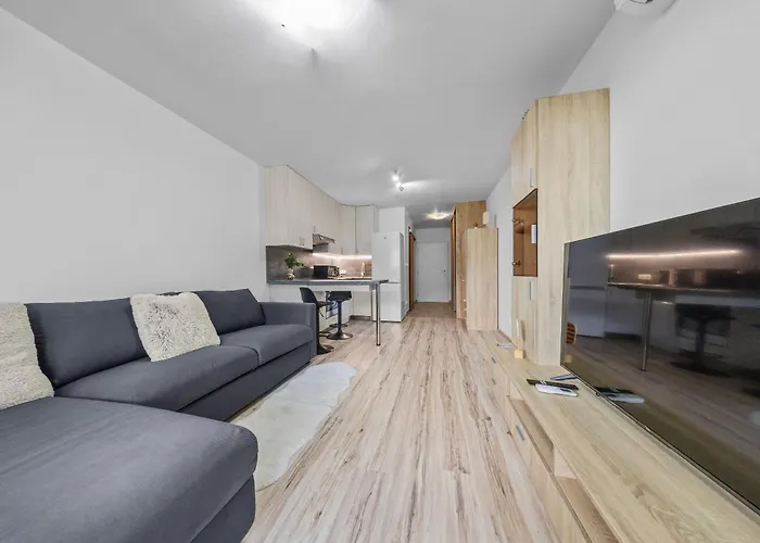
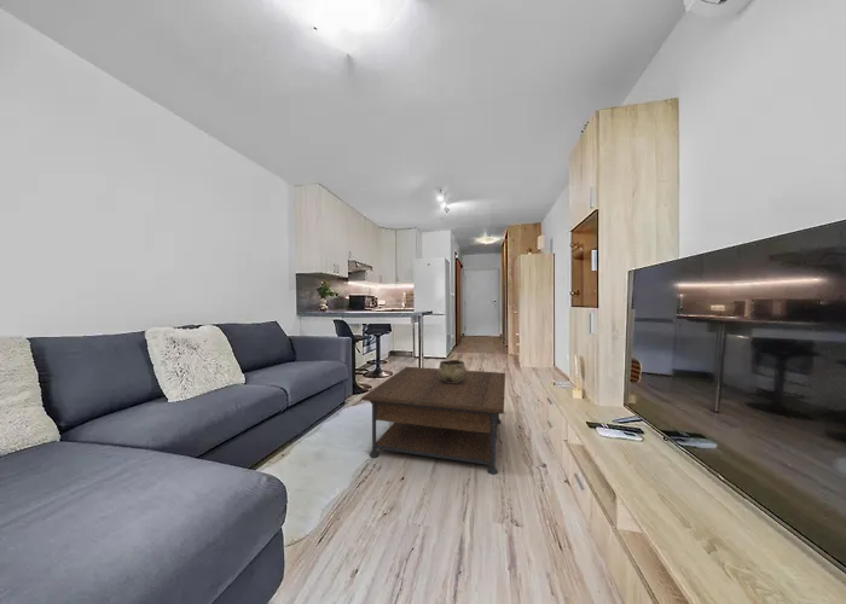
+ decorative bowl [438,359,468,383]
+ coffee table [360,366,506,476]
